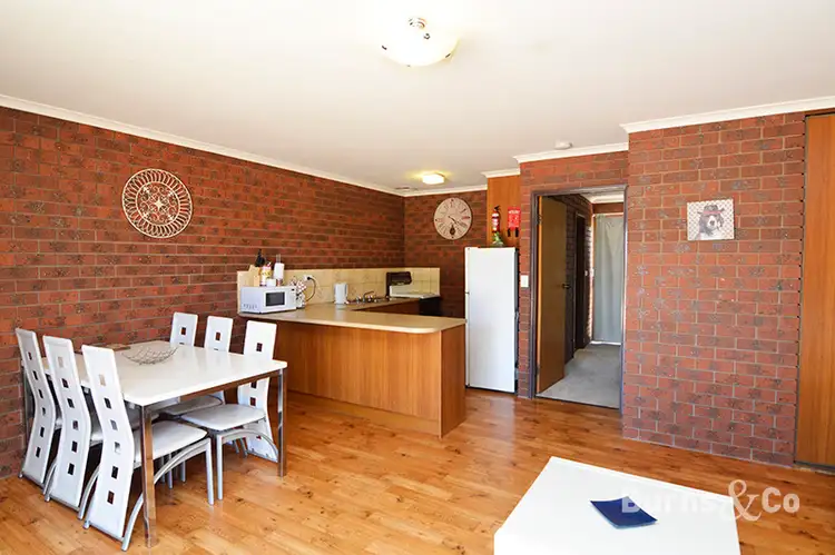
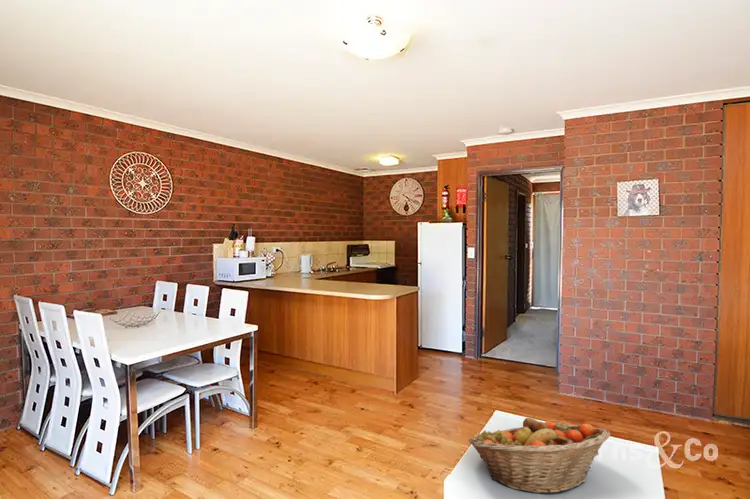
+ fruit basket [468,417,611,495]
